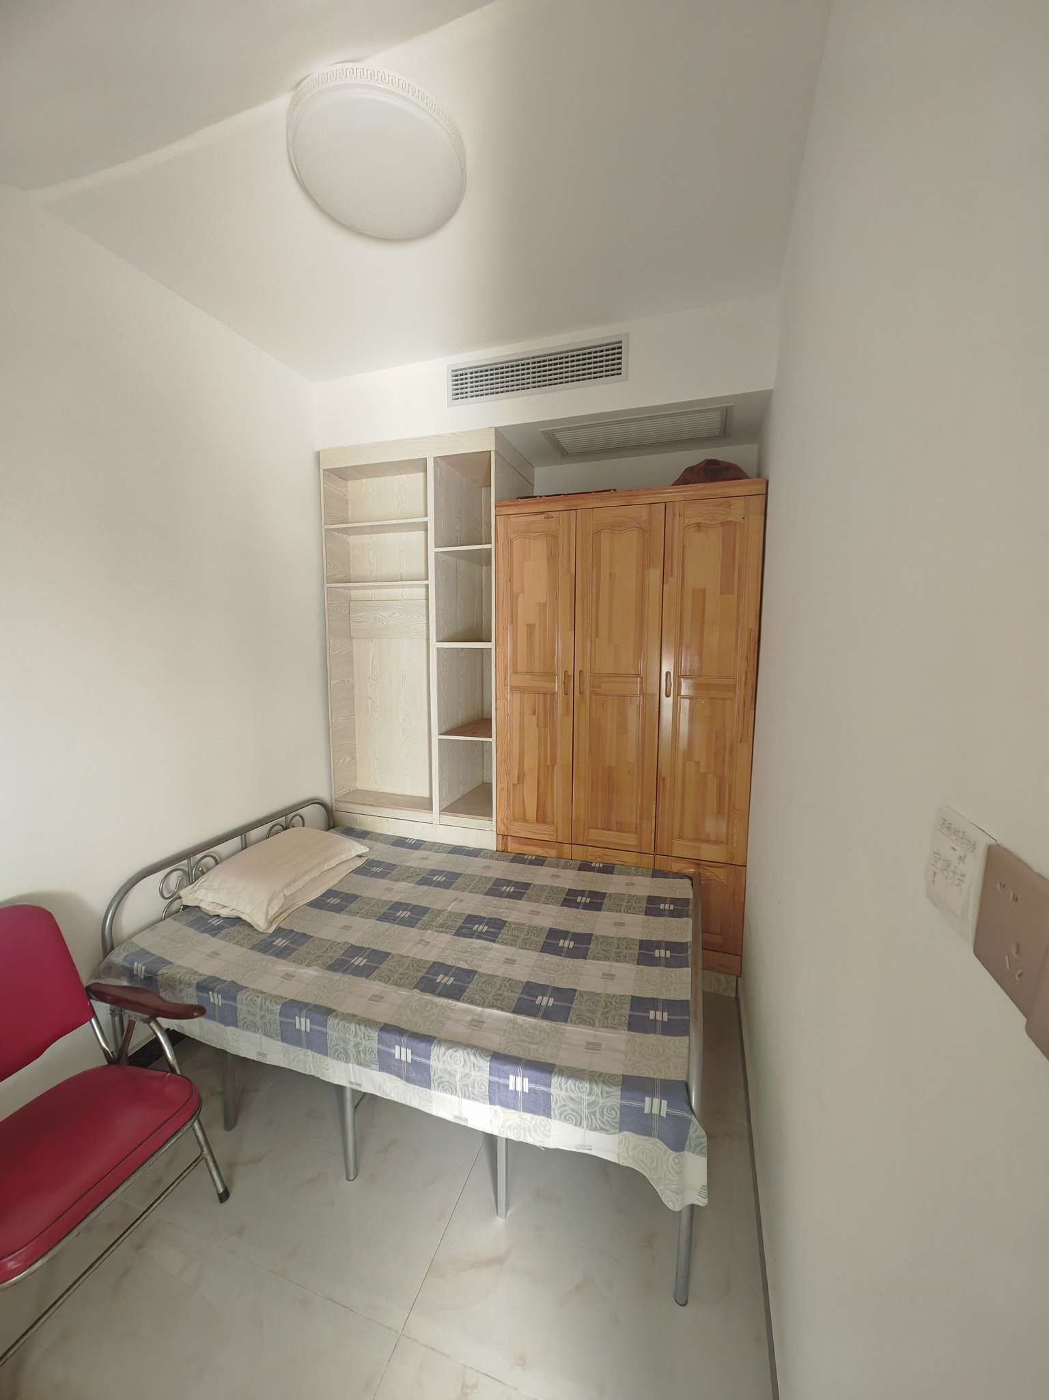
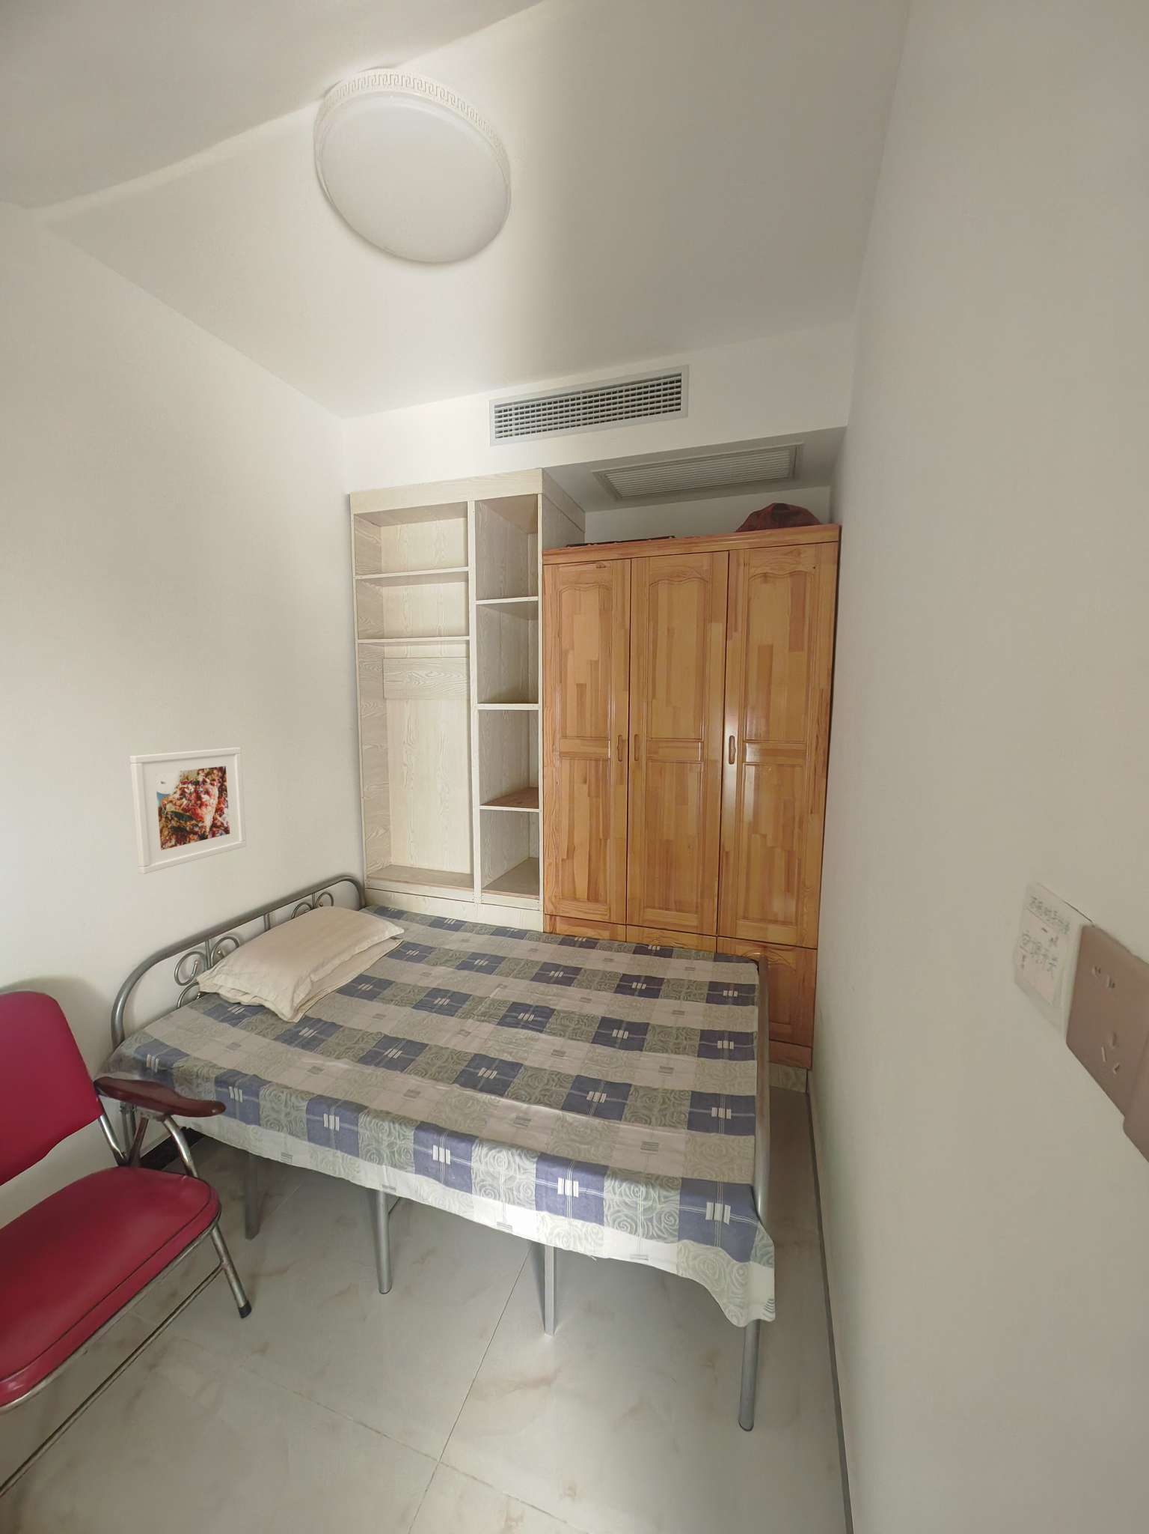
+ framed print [129,746,247,875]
